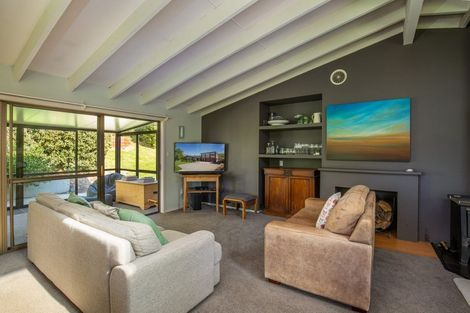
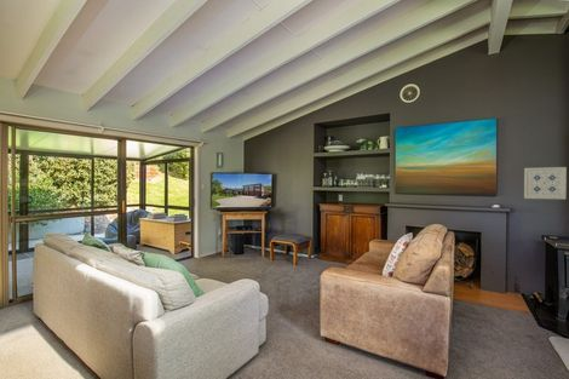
+ wall art [523,166,568,200]
